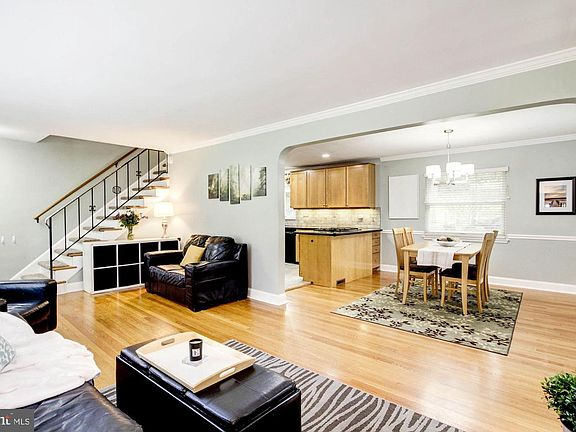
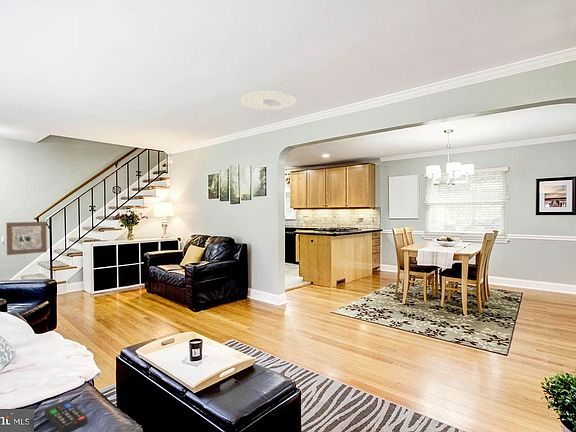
+ wall art [5,221,48,256]
+ ceiling light [240,90,297,111]
+ remote control [43,399,89,432]
